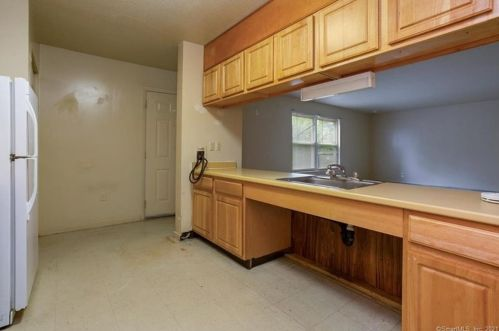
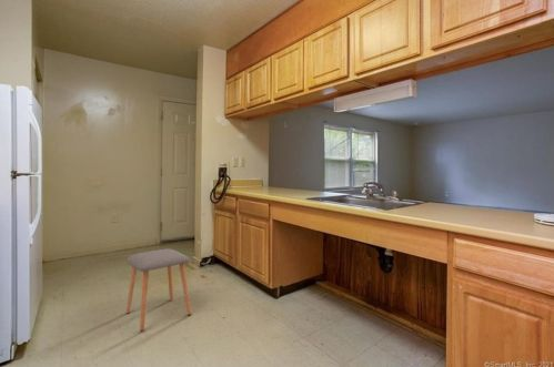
+ stool [125,247,192,333]
